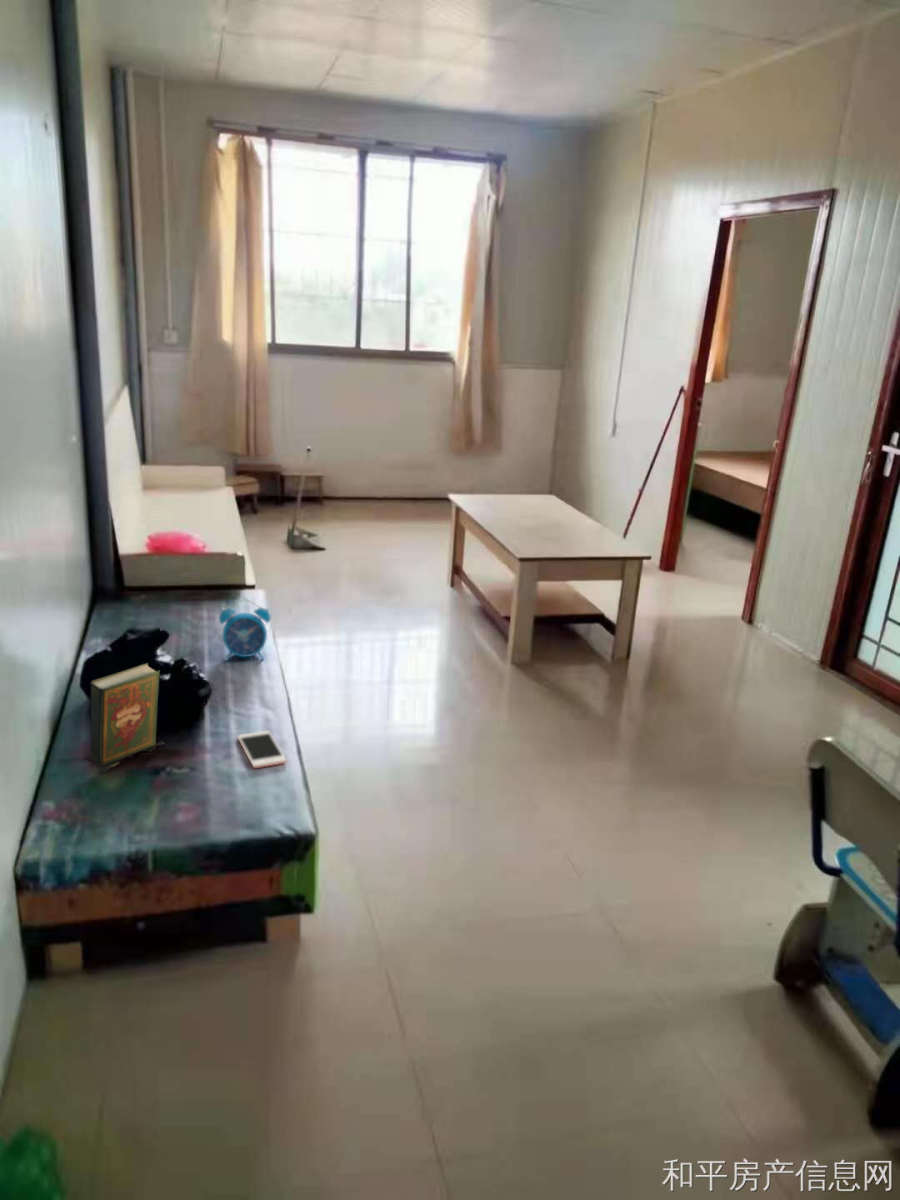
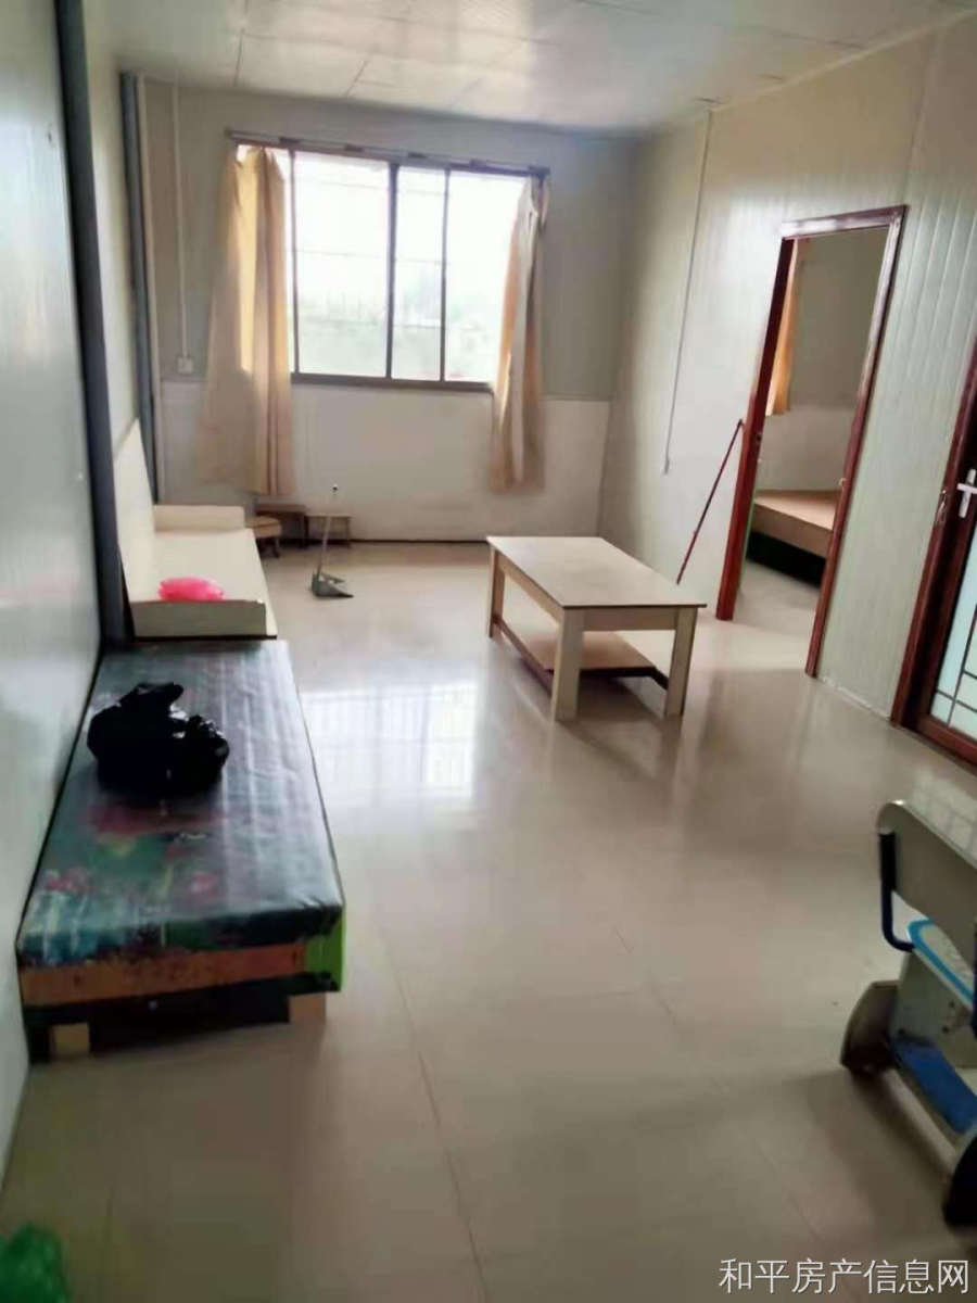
- book [85,662,165,773]
- alarm clock [218,598,272,662]
- cell phone [237,730,287,769]
